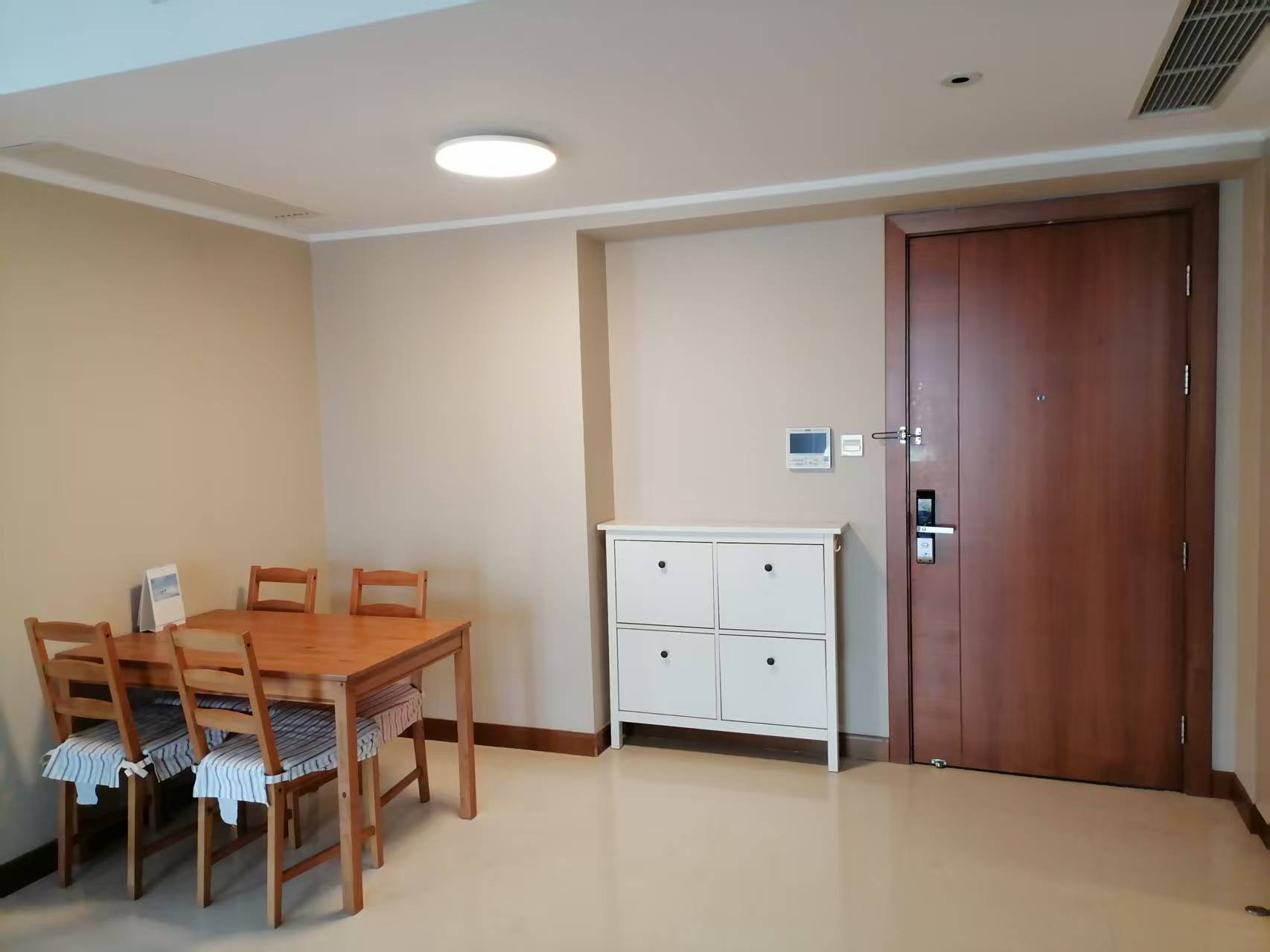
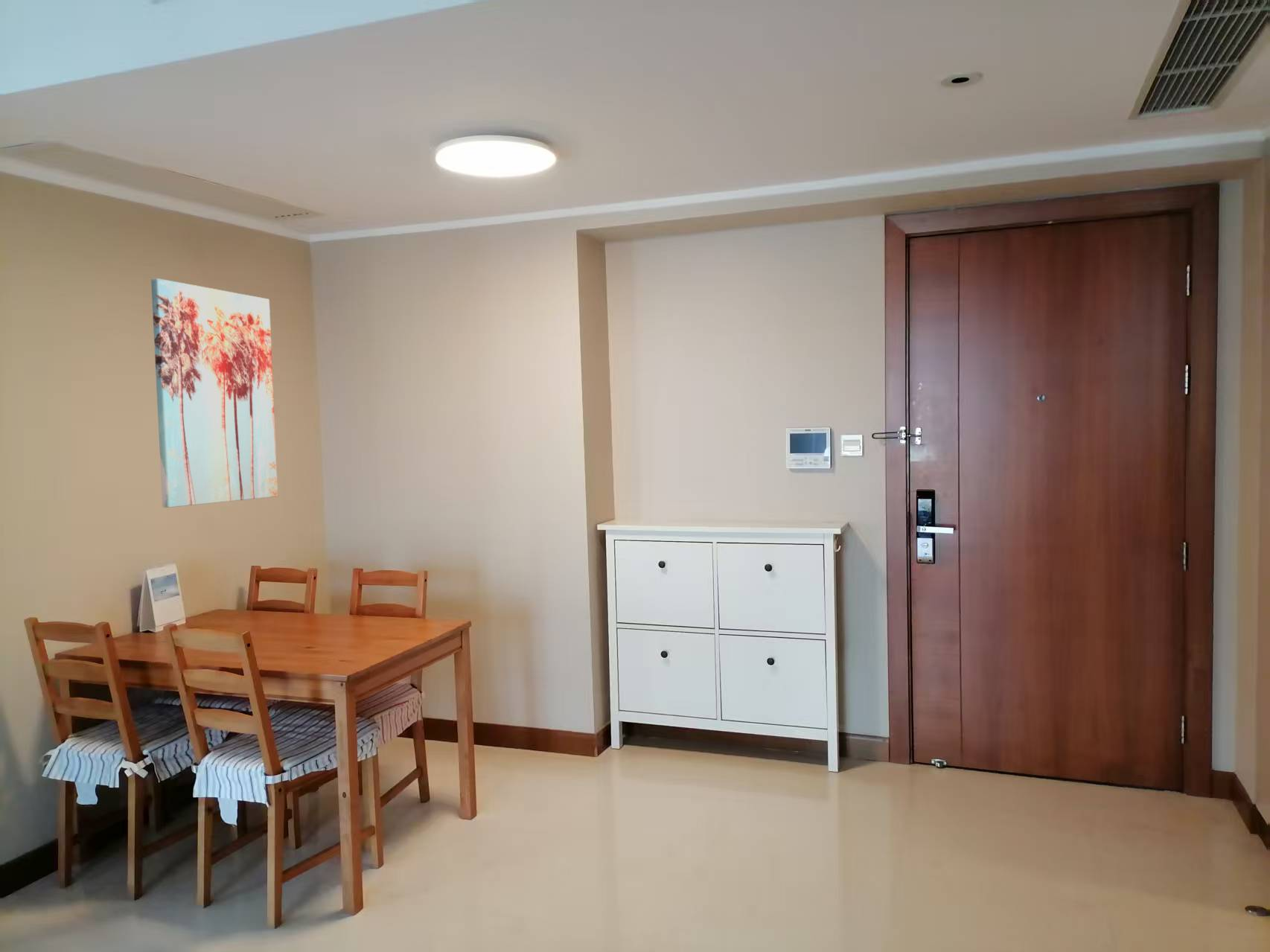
+ wall art [150,278,278,508]
